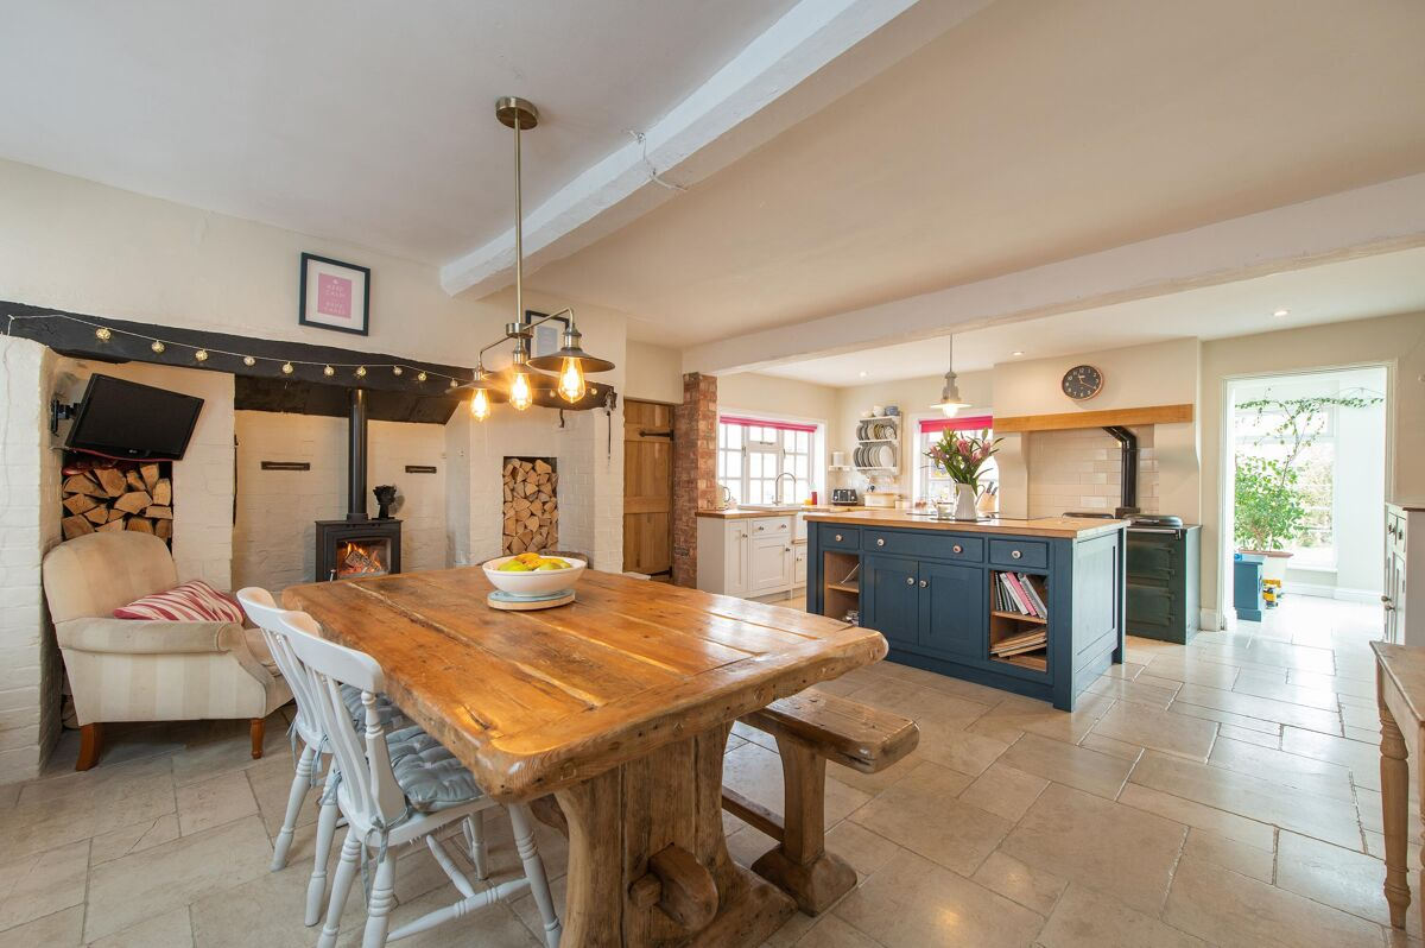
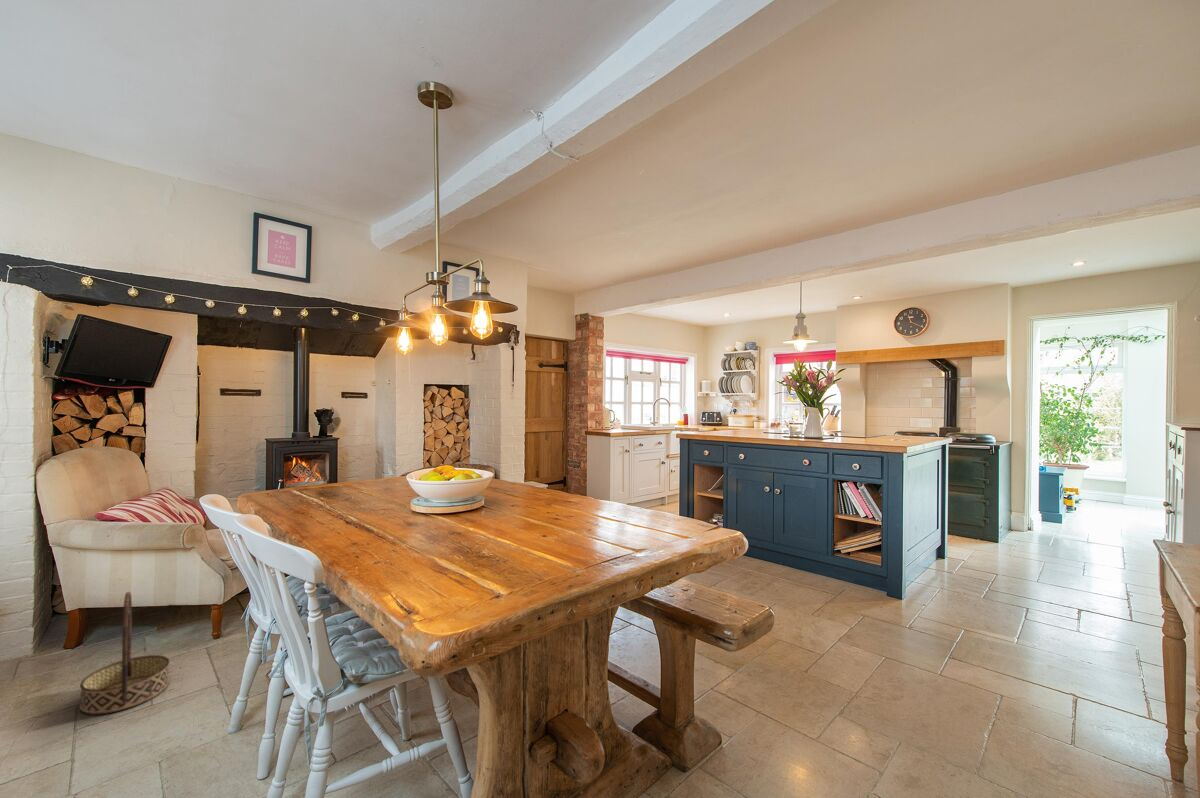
+ basket [79,591,170,715]
